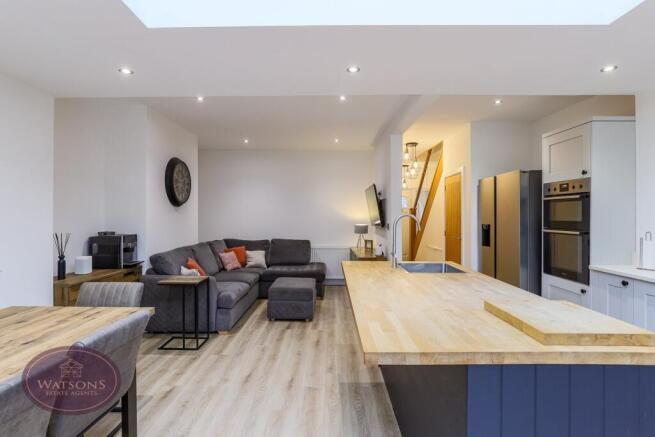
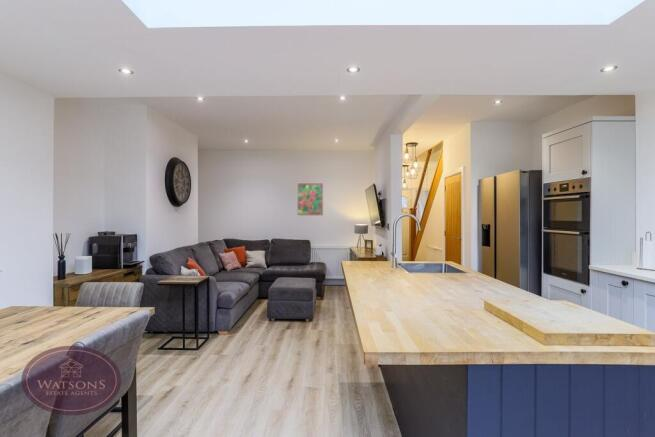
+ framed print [296,182,324,217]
